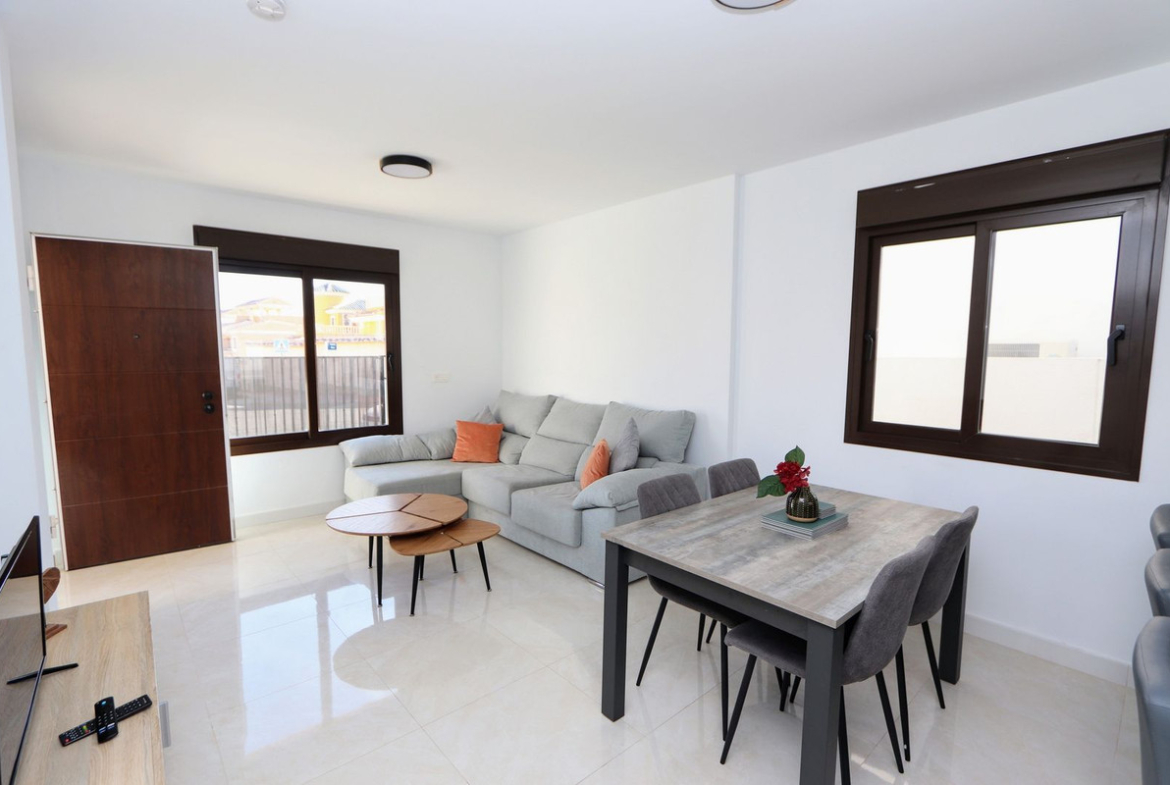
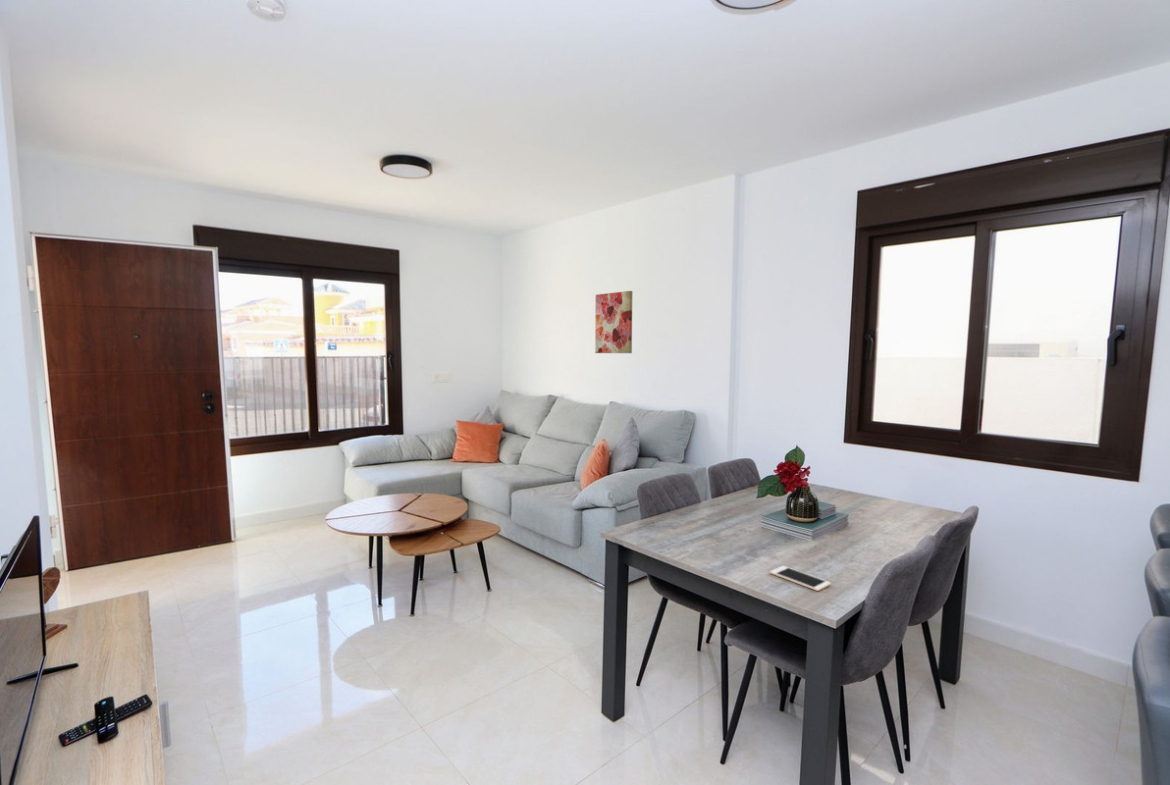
+ wall art [594,290,633,354]
+ cell phone [769,565,832,592]
